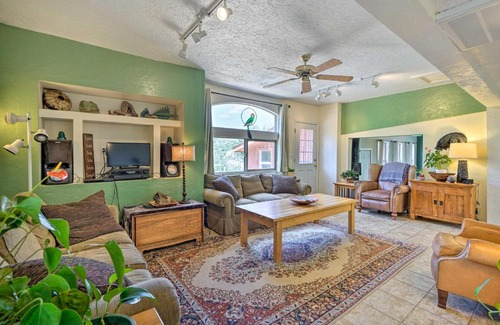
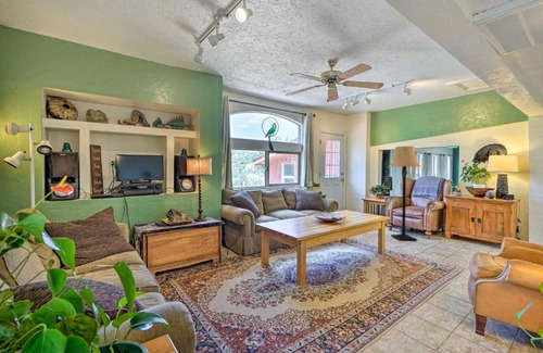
+ lamp [389,146,421,241]
